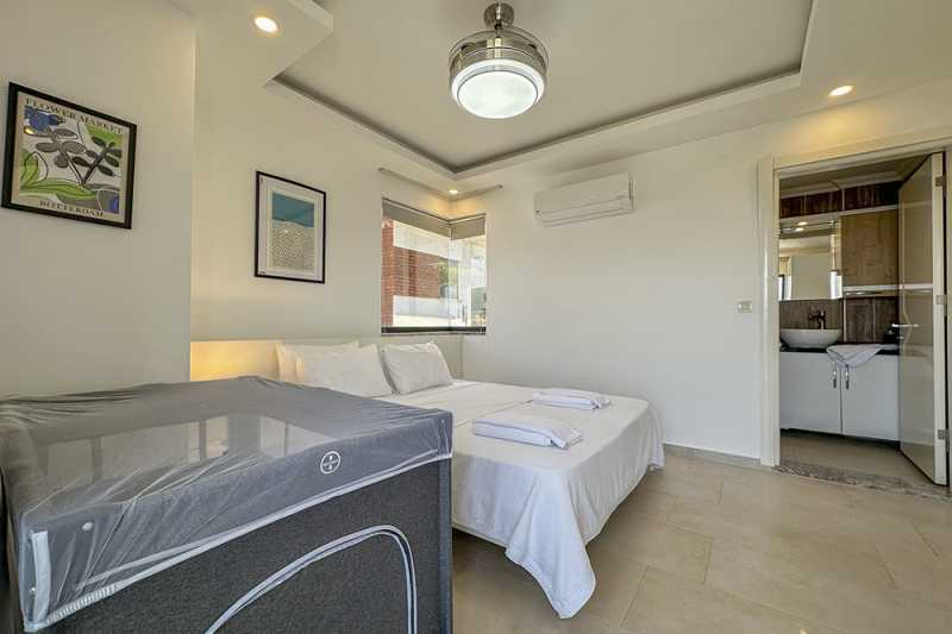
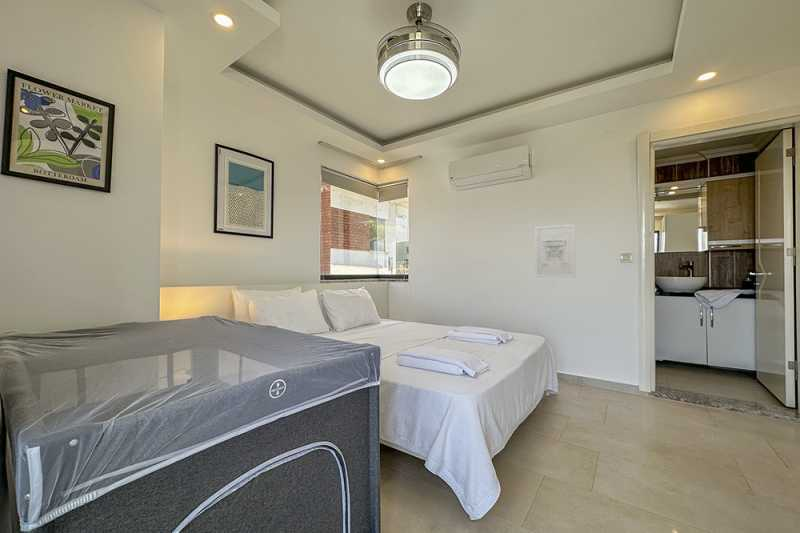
+ wall art [534,223,576,279]
